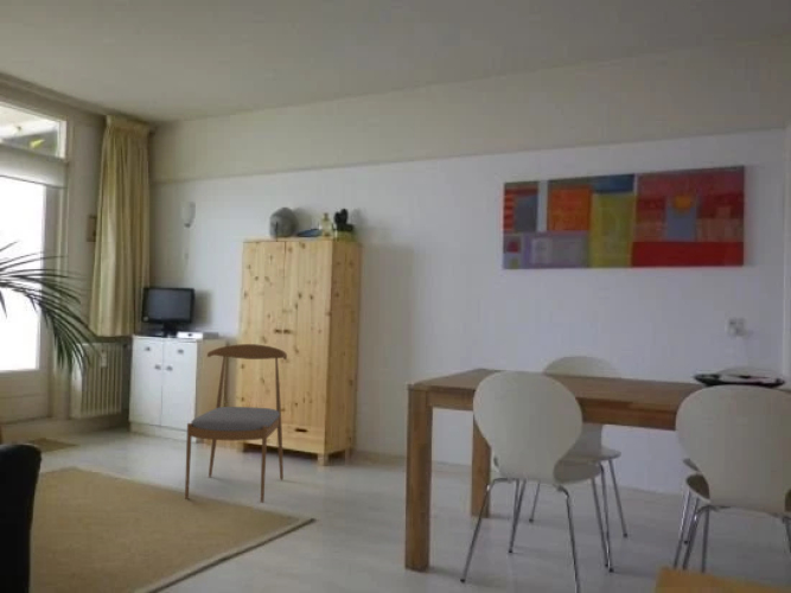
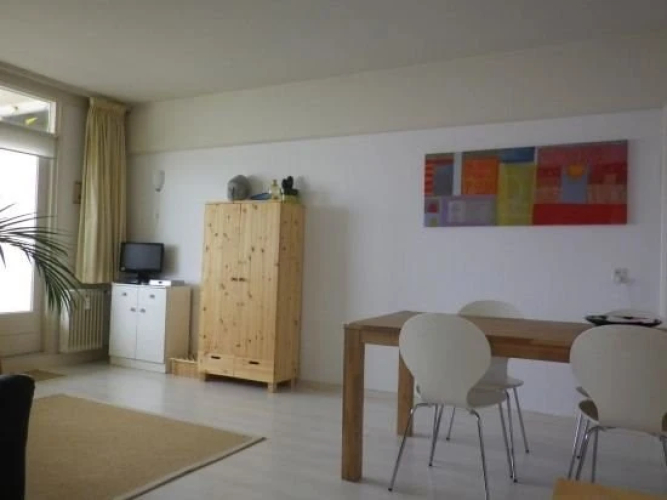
- dining chair [184,343,288,504]
